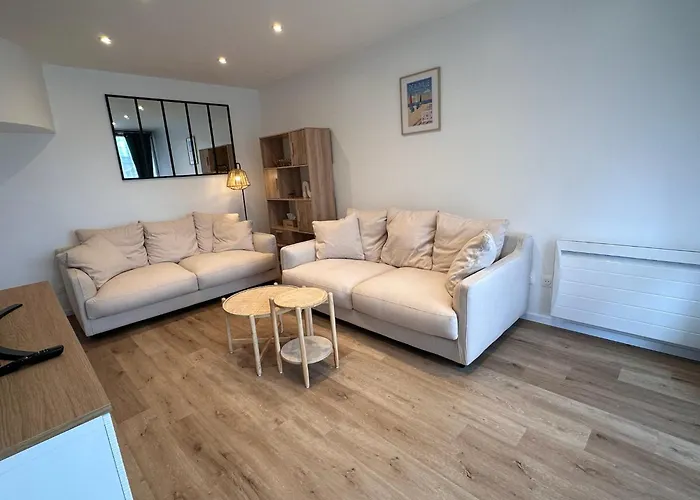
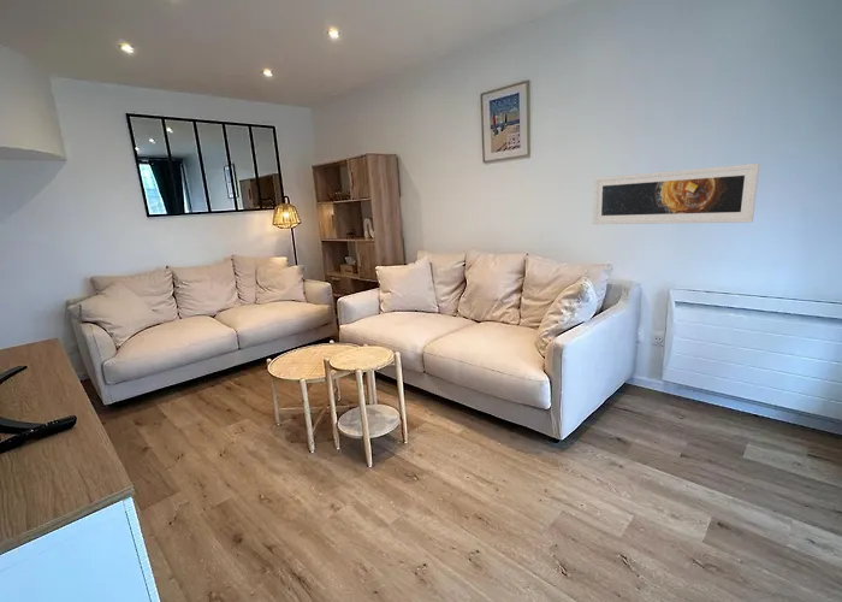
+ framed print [592,163,760,225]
